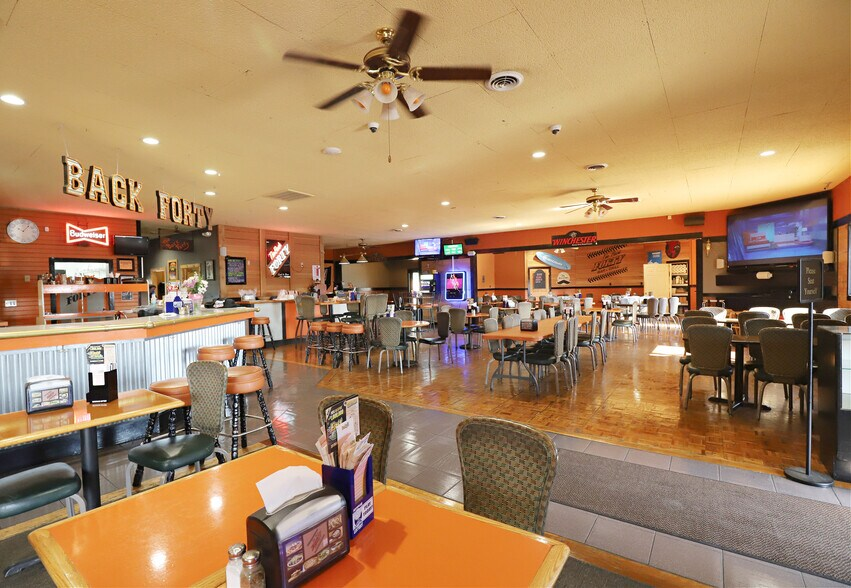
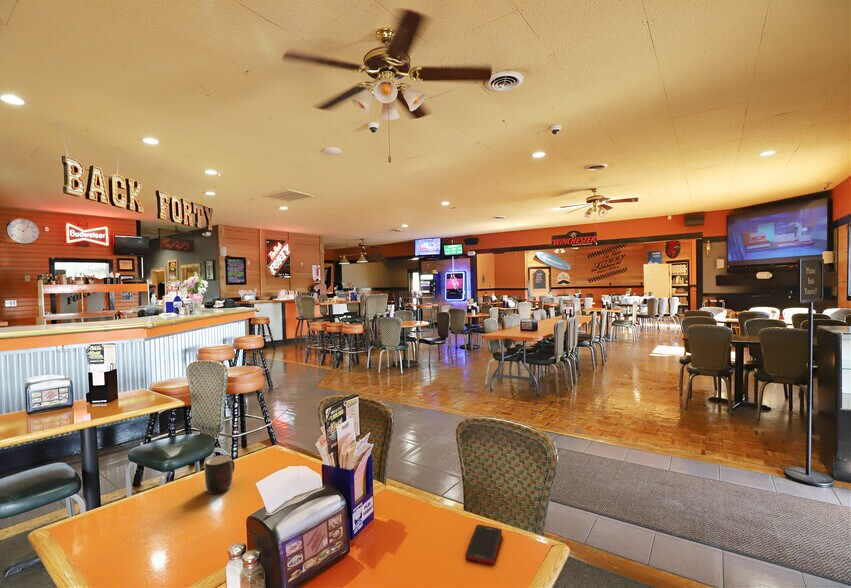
+ cell phone [464,524,503,566]
+ mug [204,454,235,495]
